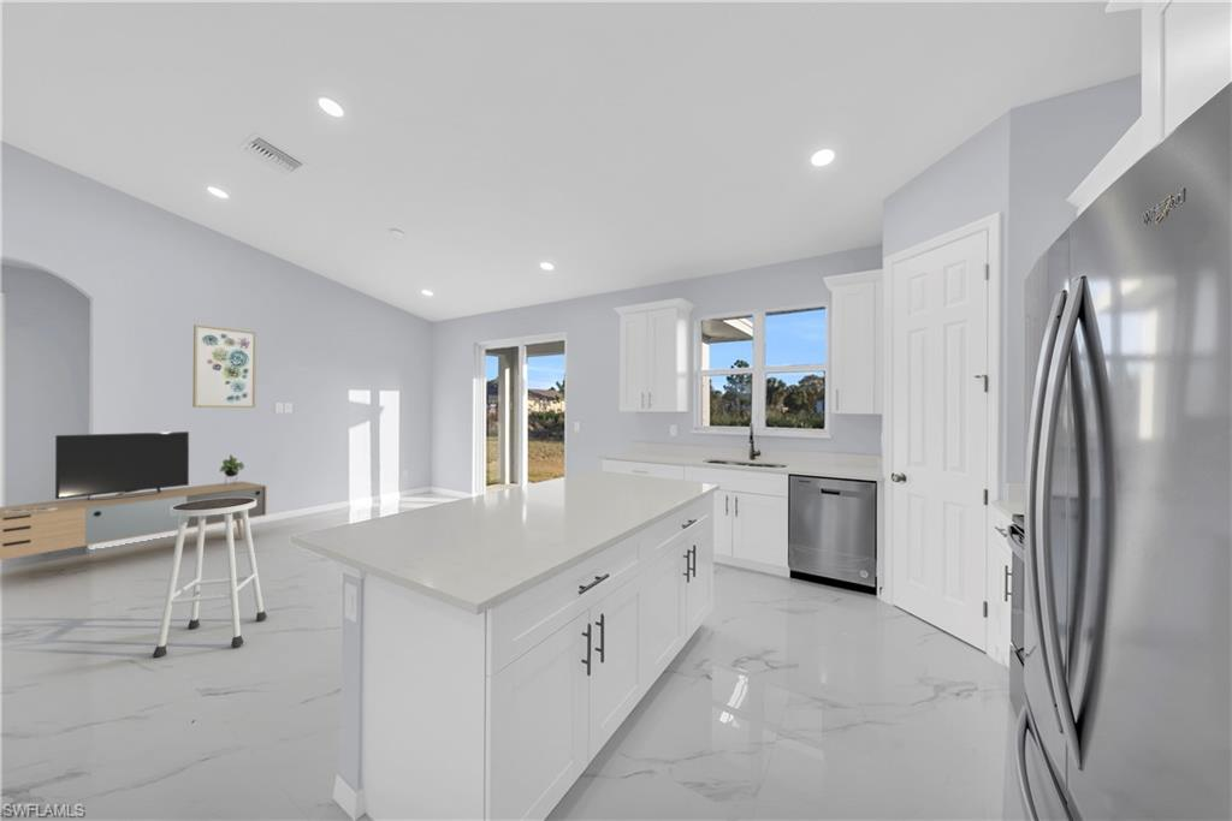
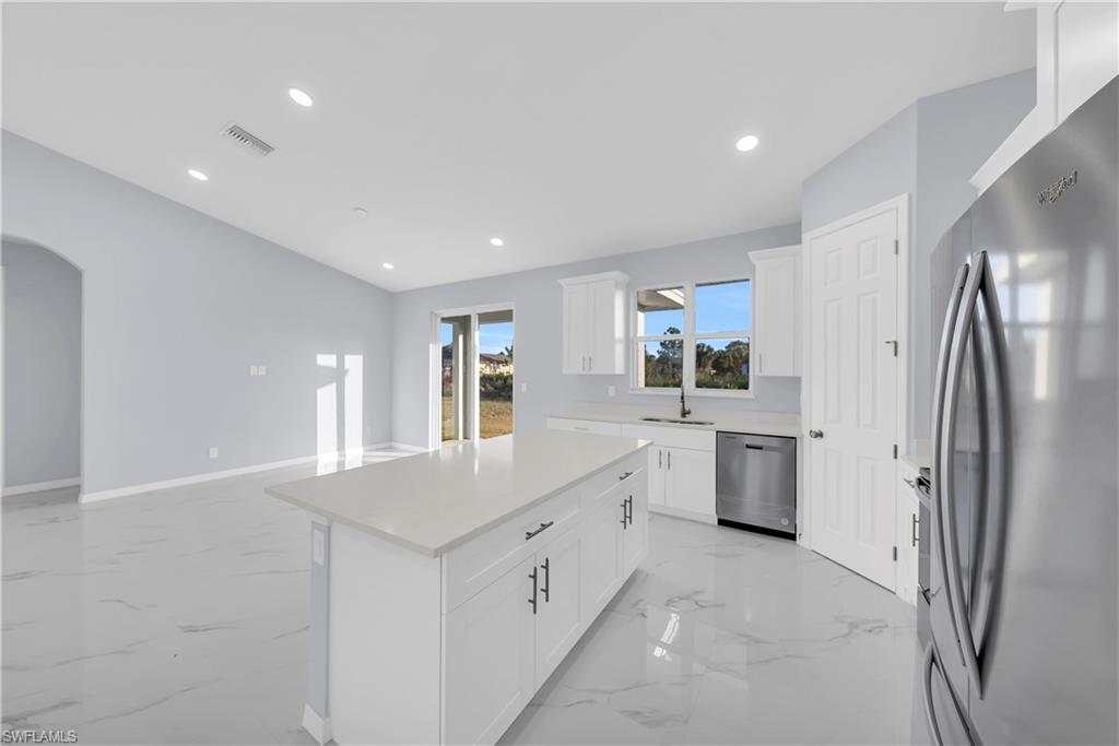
- stool [152,498,268,659]
- media console [0,430,267,561]
- wall art [191,323,257,409]
